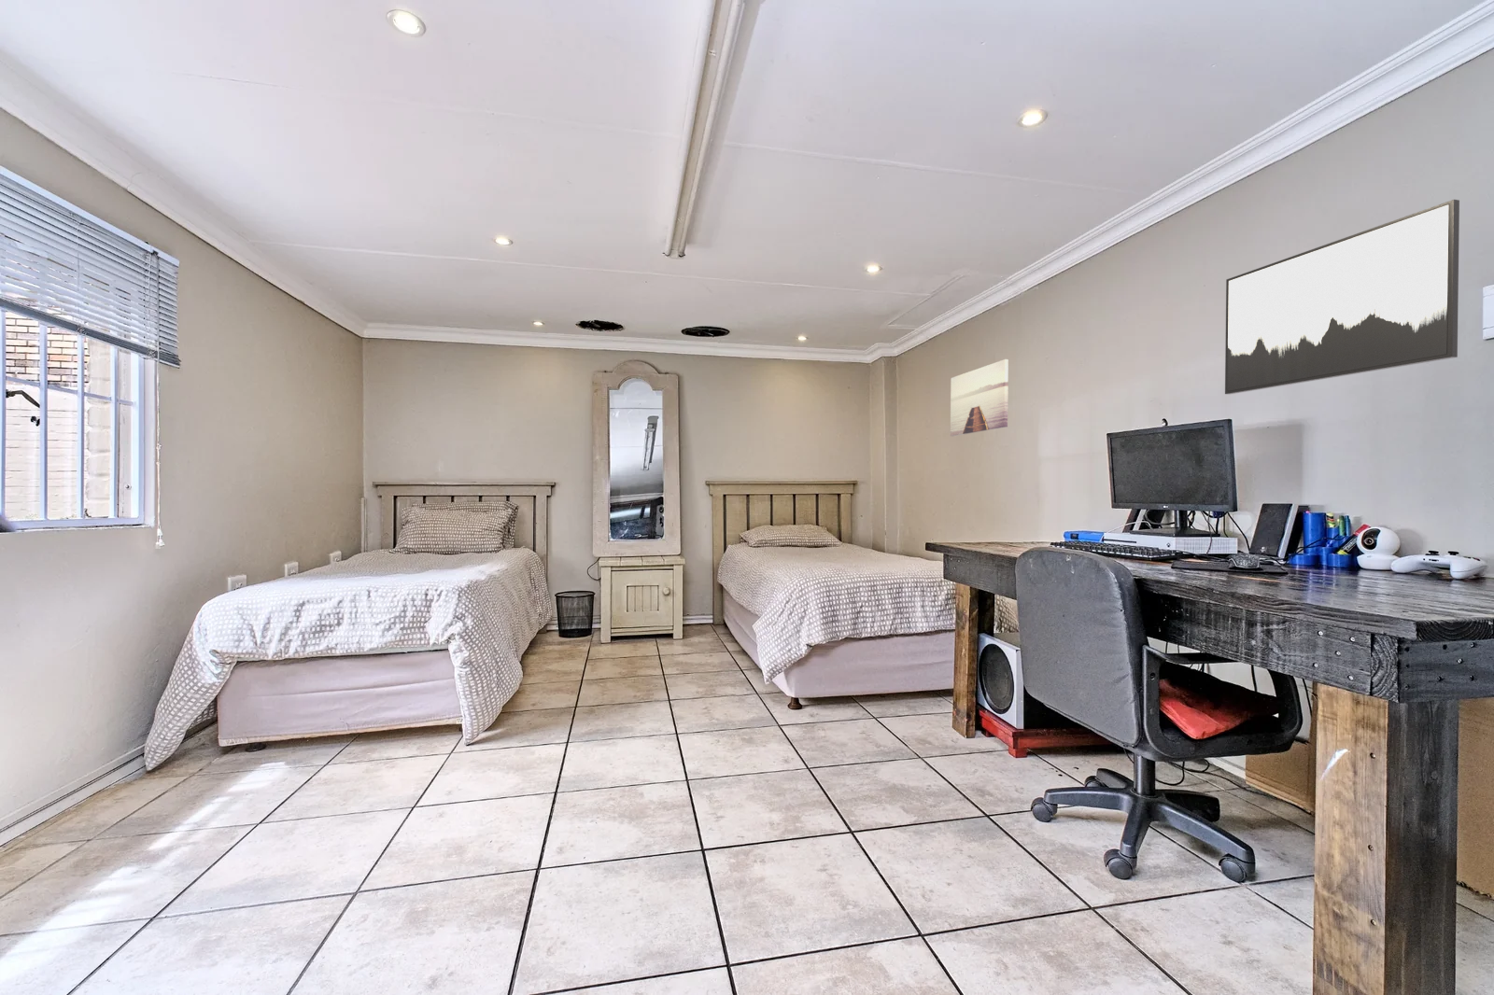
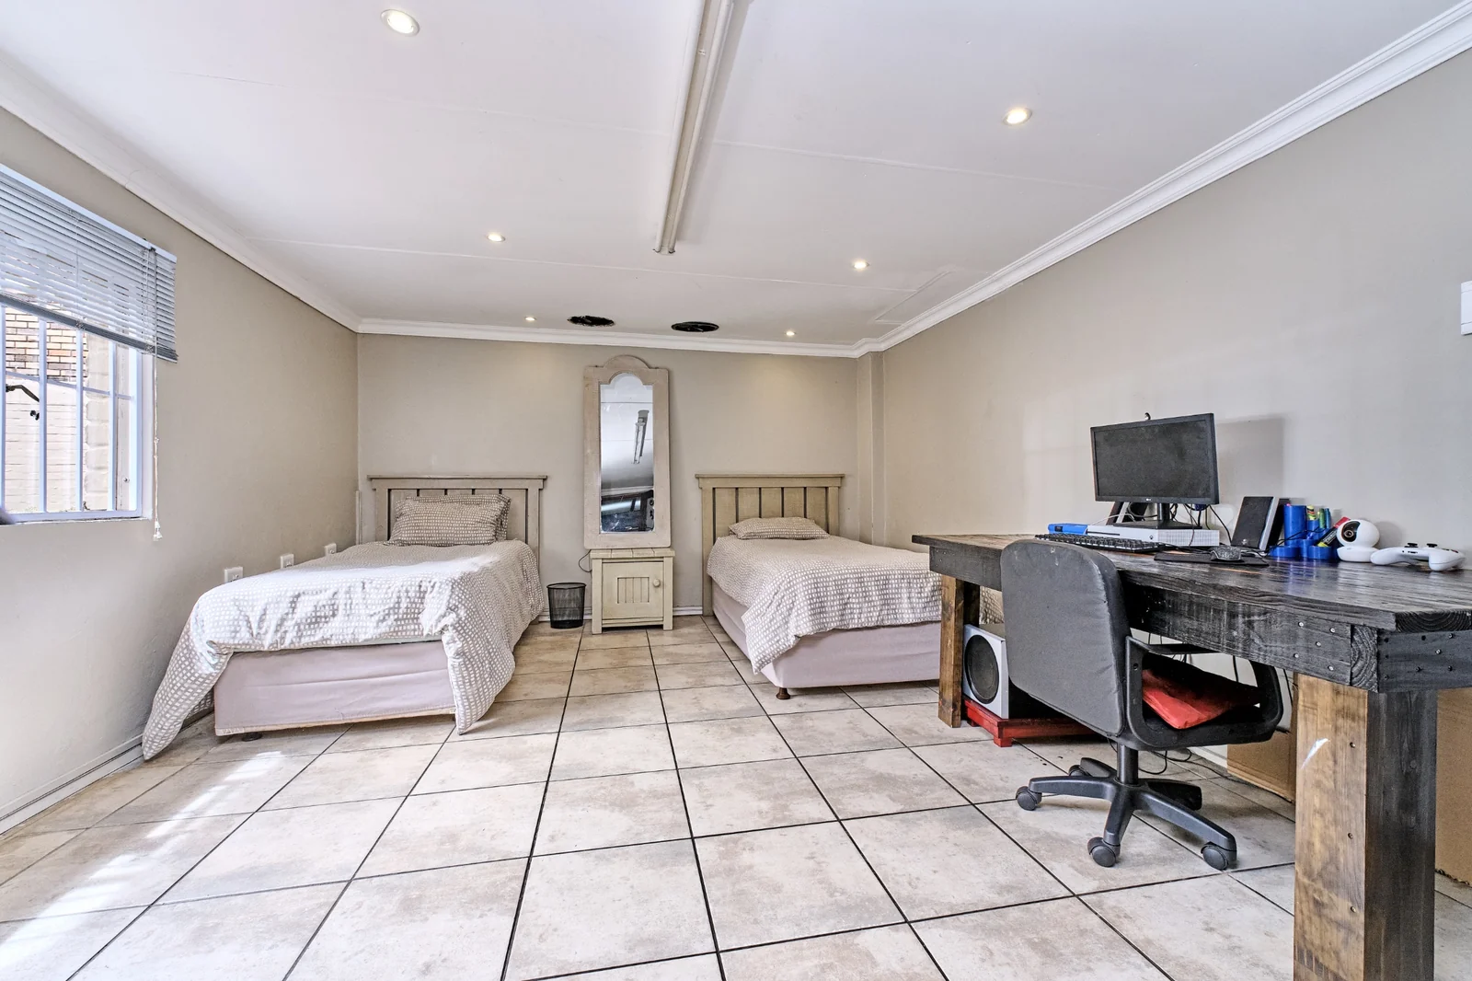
- wall art [1224,199,1461,395]
- wall art [950,359,1010,436]
